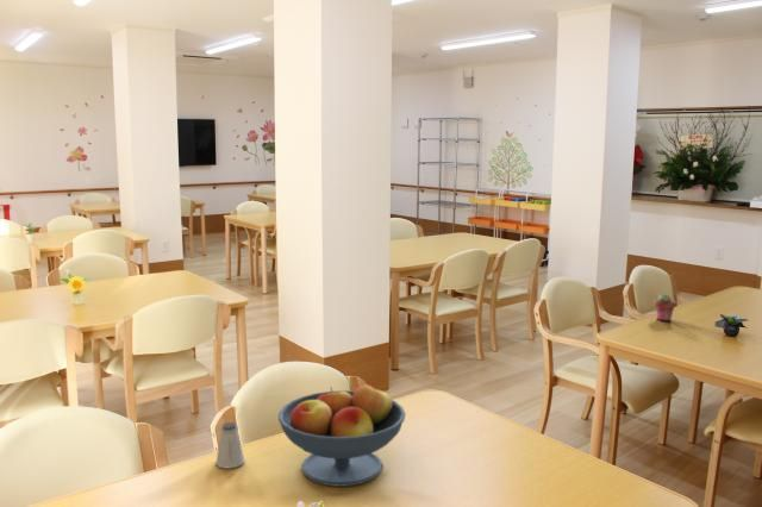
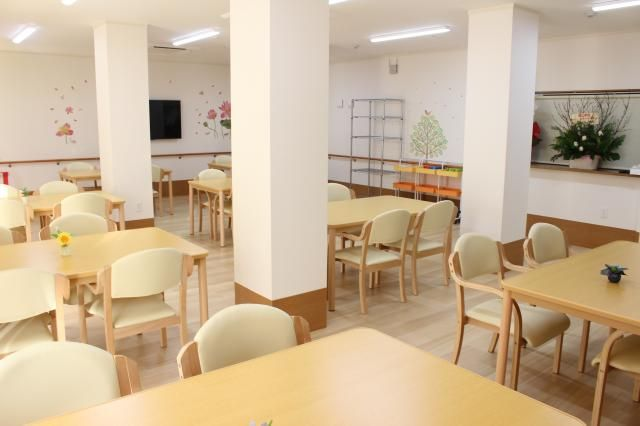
- fruit bowl [277,382,407,488]
- saltshaker [214,421,246,470]
- potted succulent [652,293,676,323]
